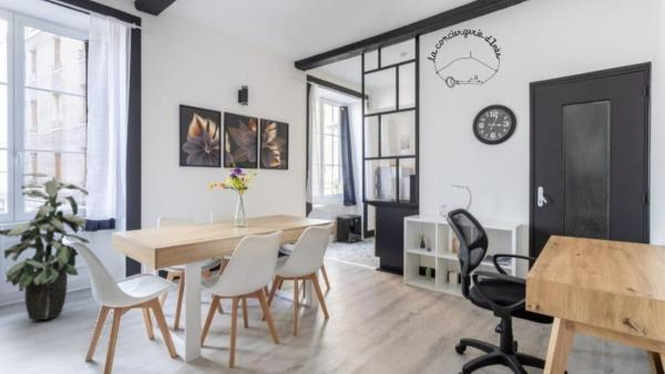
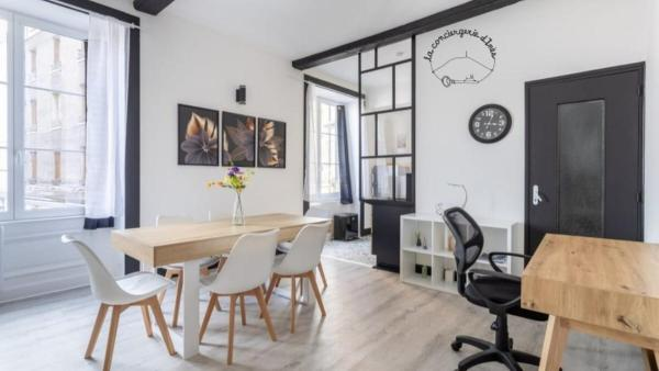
- indoor plant [0,172,91,321]
